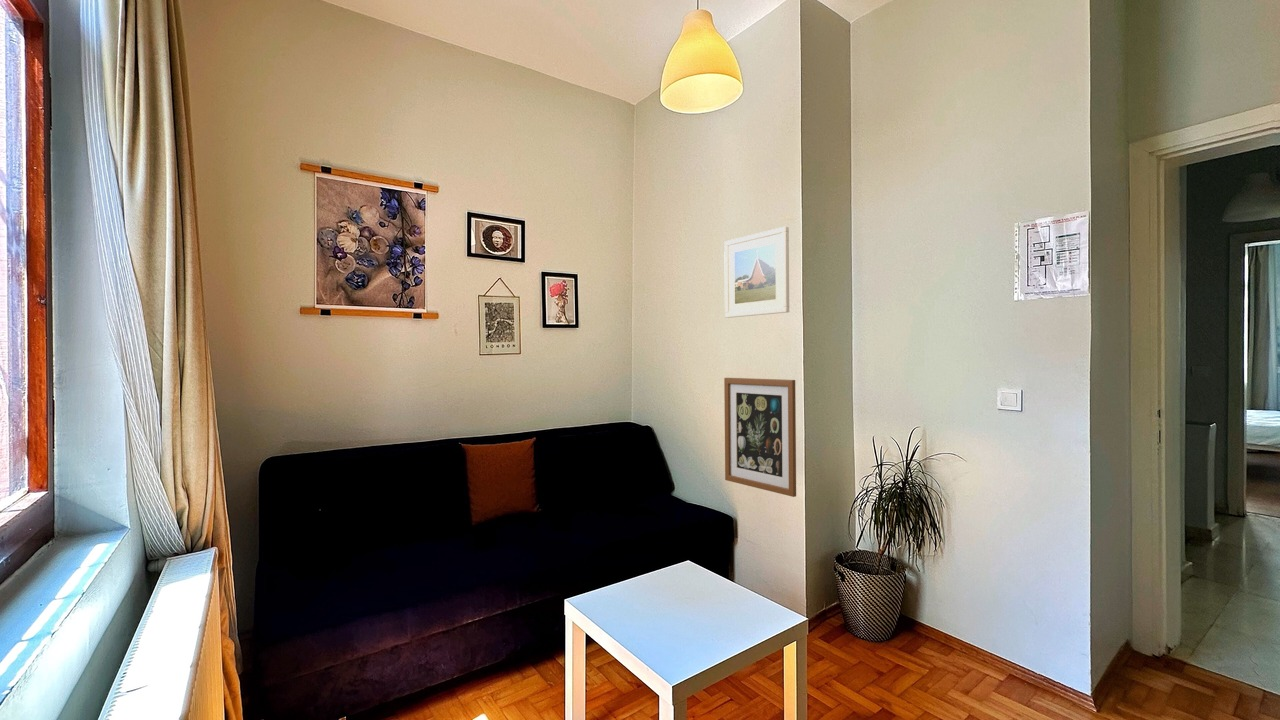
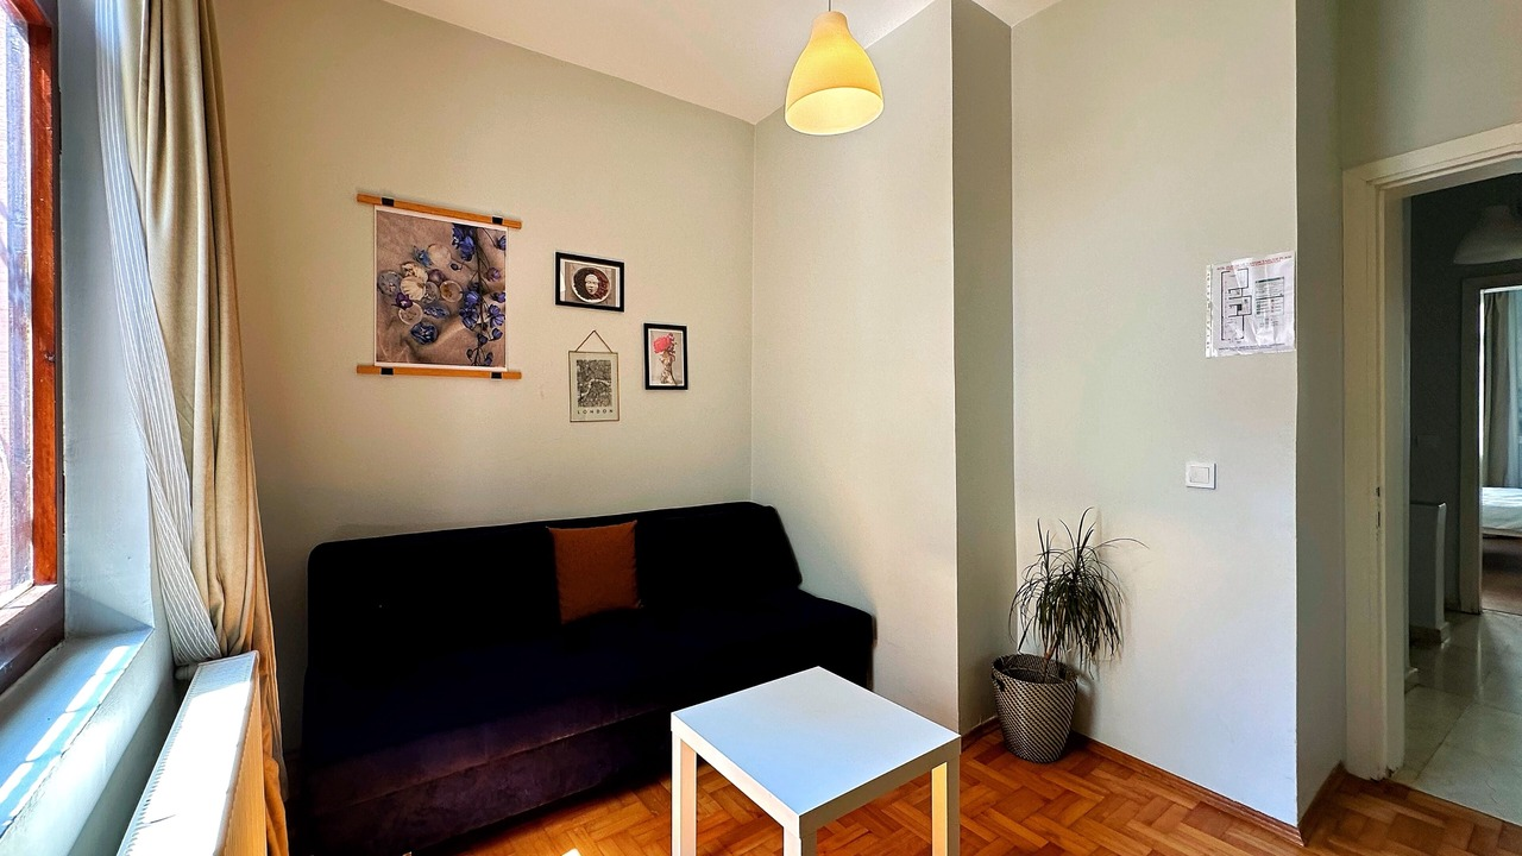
- wall art [723,377,797,498]
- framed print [723,226,790,319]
